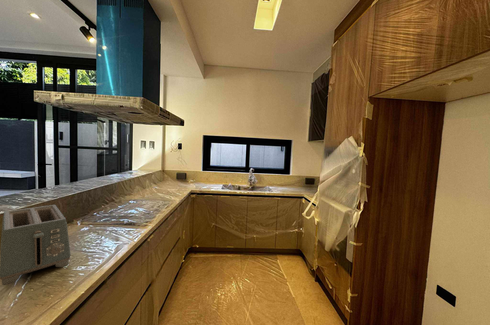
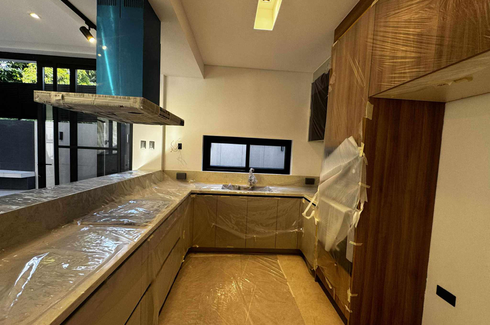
- toaster [0,204,72,286]
